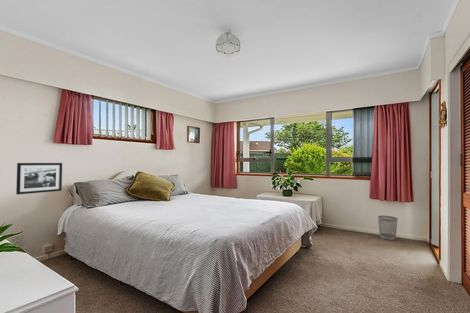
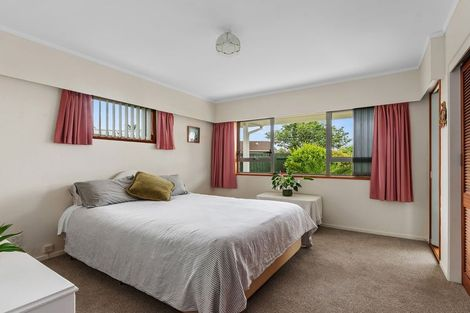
- wastebasket [377,215,399,241]
- picture frame [15,162,63,196]
